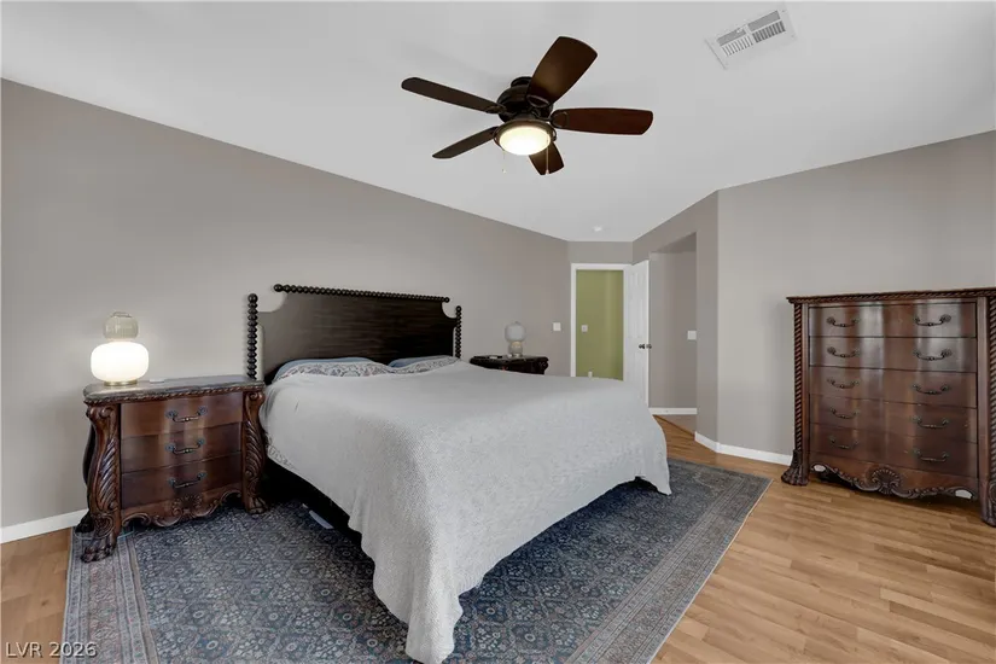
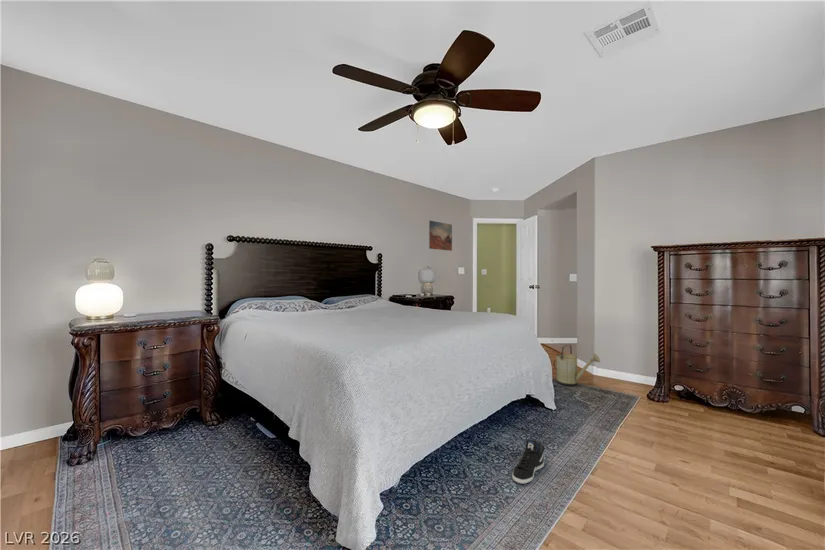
+ watering can [553,344,601,387]
+ sneaker [511,438,545,485]
+ wall art [428,220,453,252]
